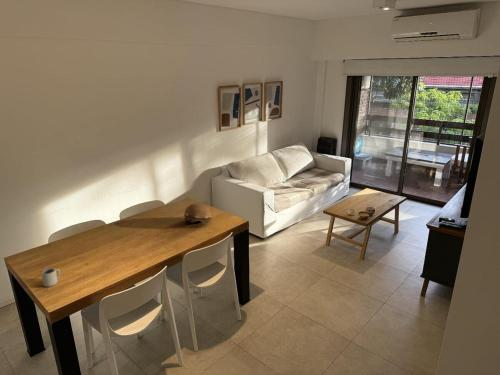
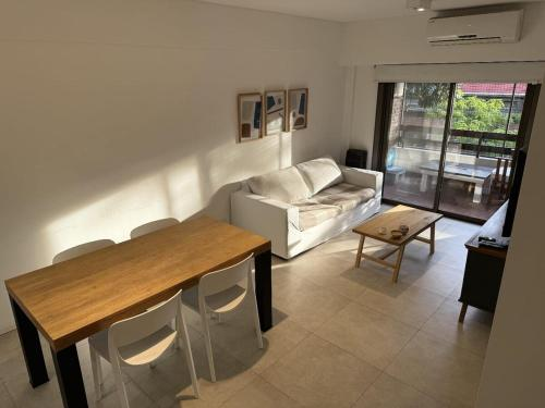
- decorative bowl [183,203,212,227]
- cup [40,267,61,288]
